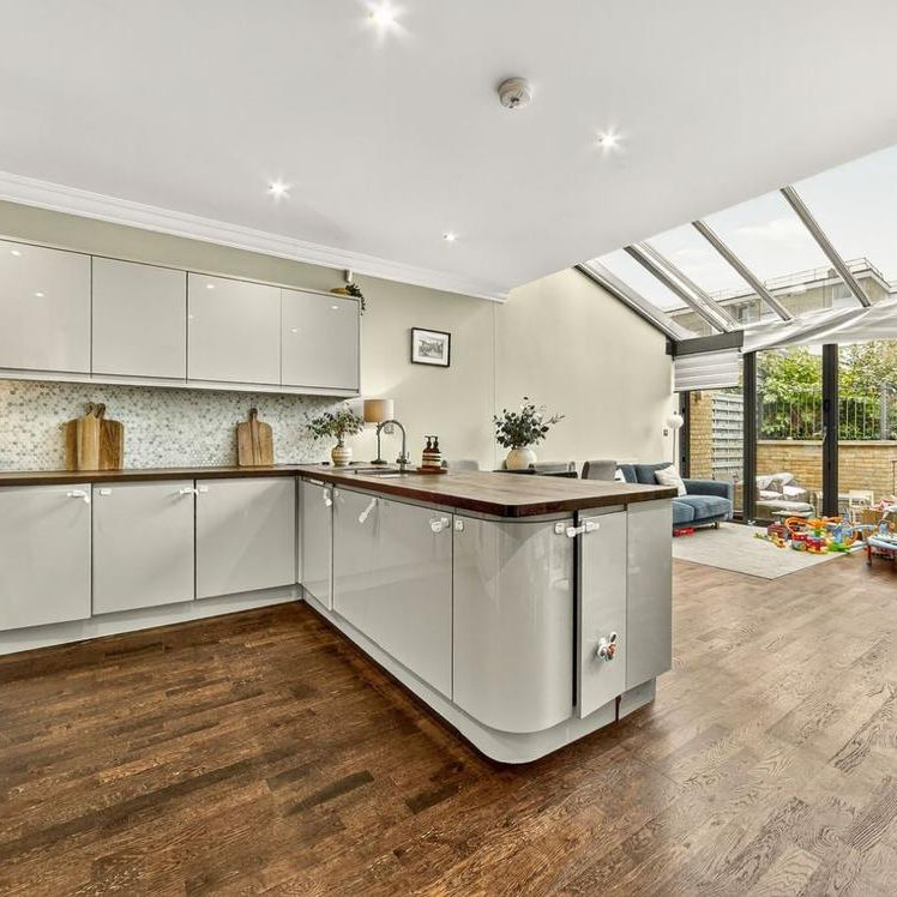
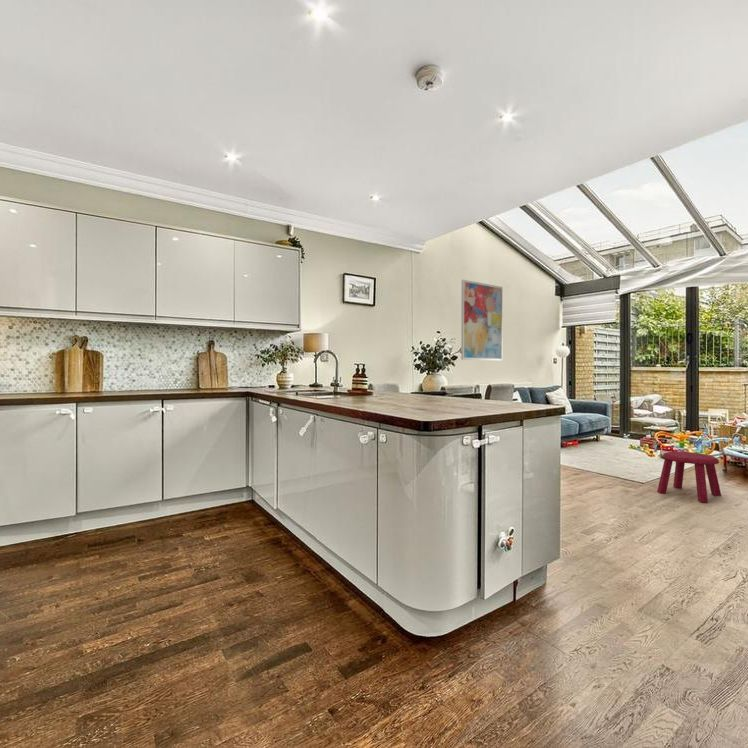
+ stool [656,451,722,504]
+ wall art [460,279,504,362]
